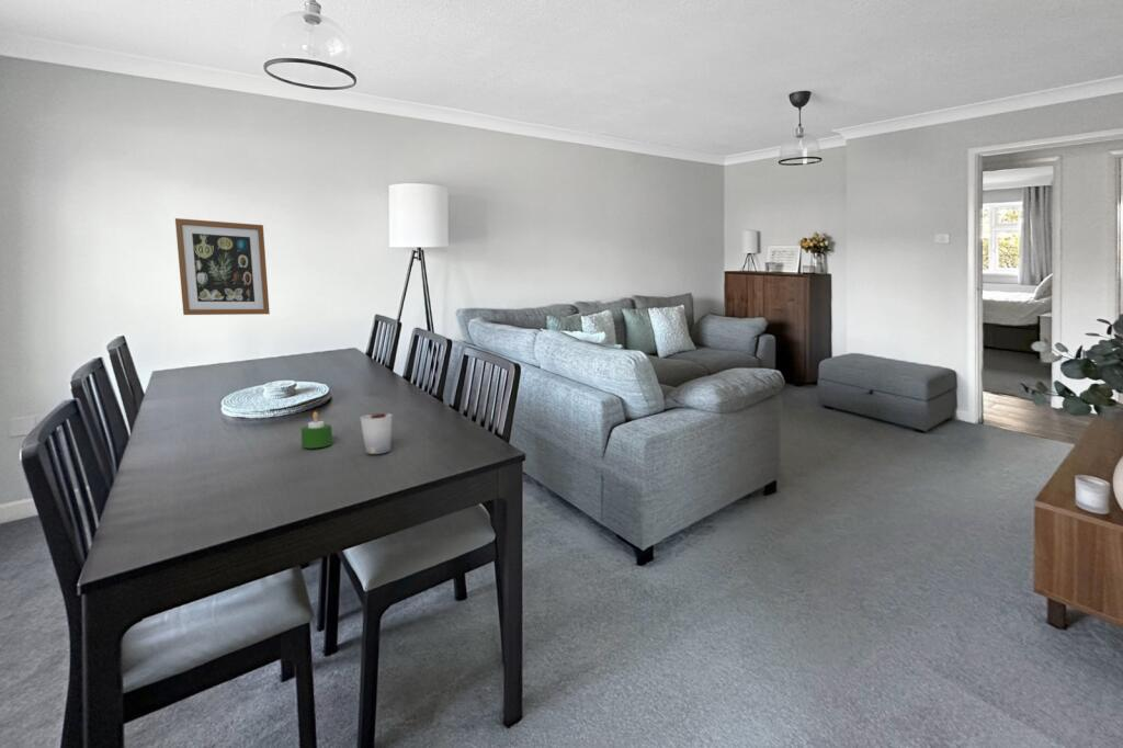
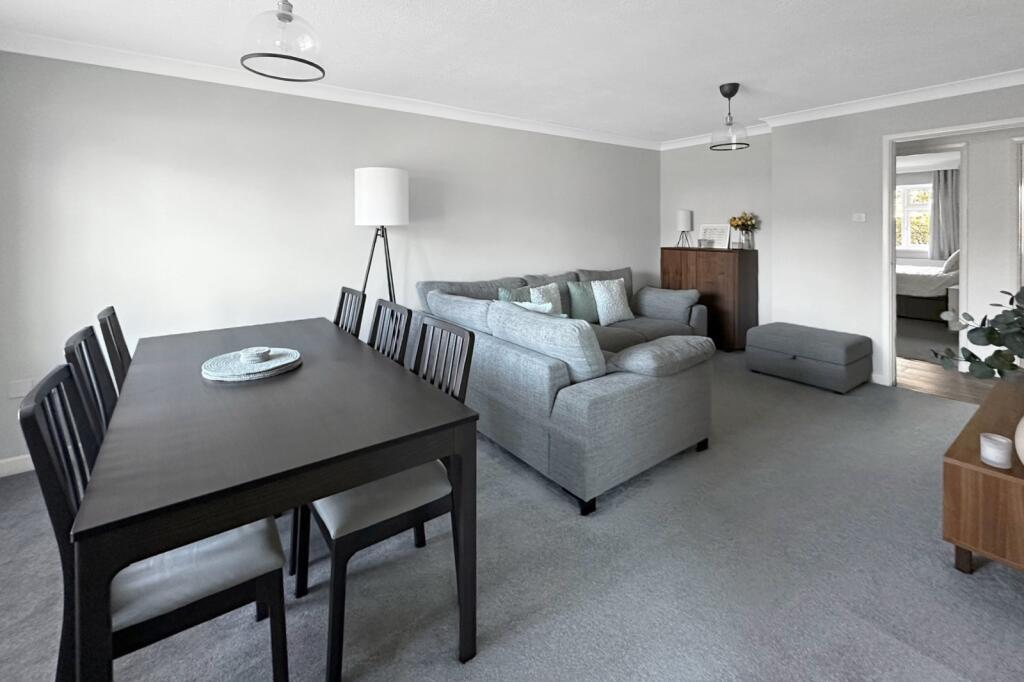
- candle [299,410,333,450]
- cup [359,412,394,455]
- wall art [174,217,271,316]
